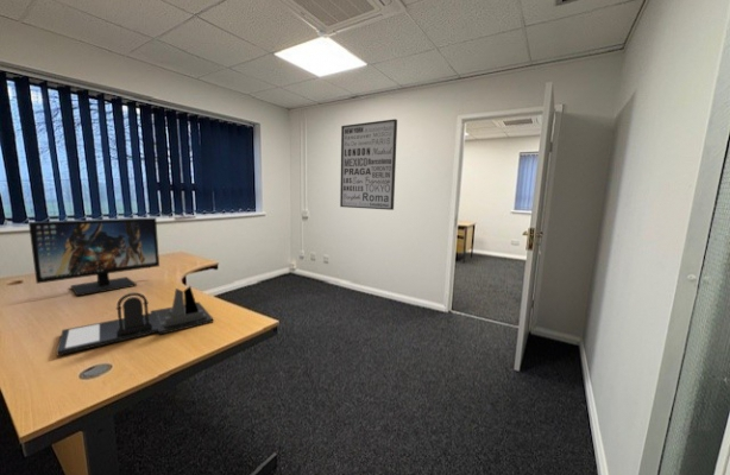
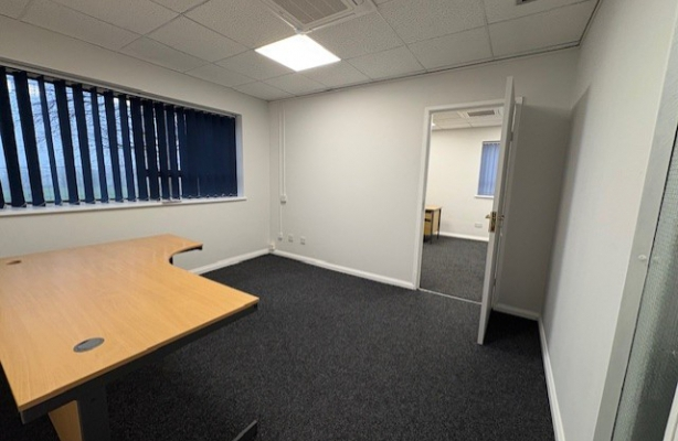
- desk organizer [56,285,214,356]
- computer monitor [27,216,161,297]
- wall art [339,118,398,211]
